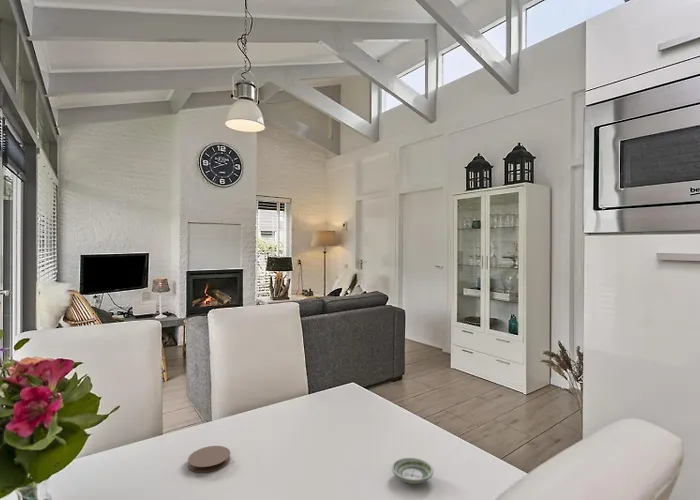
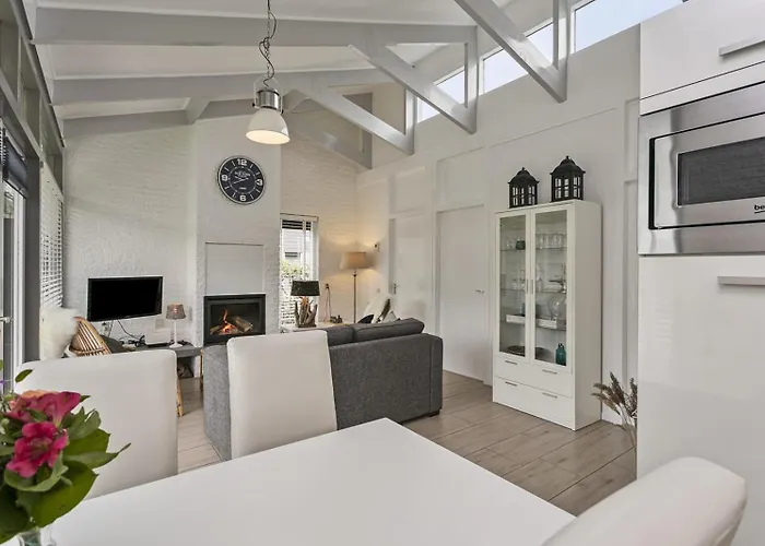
- saucer [391,457,435,485]
- coaster [187,445,231,474]
